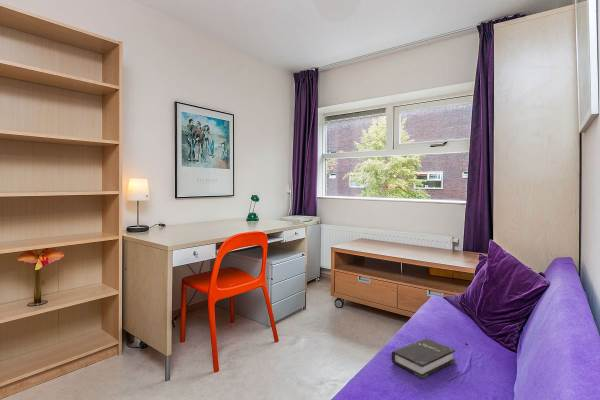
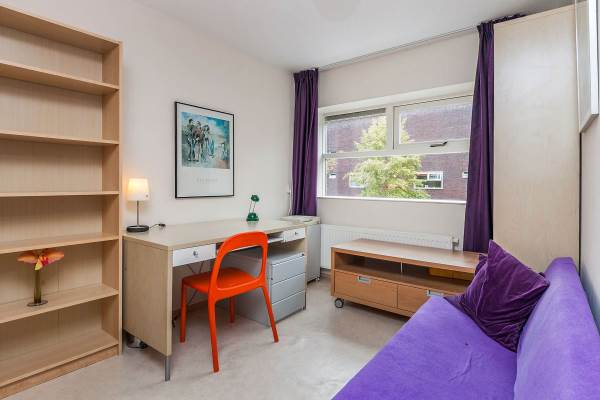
- hardback book [391,338,456,379]
